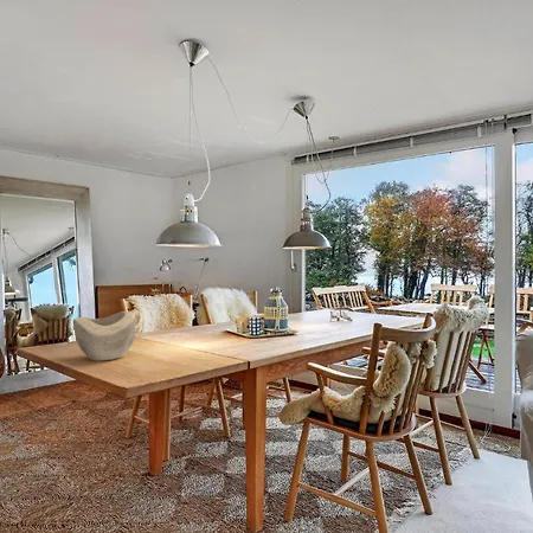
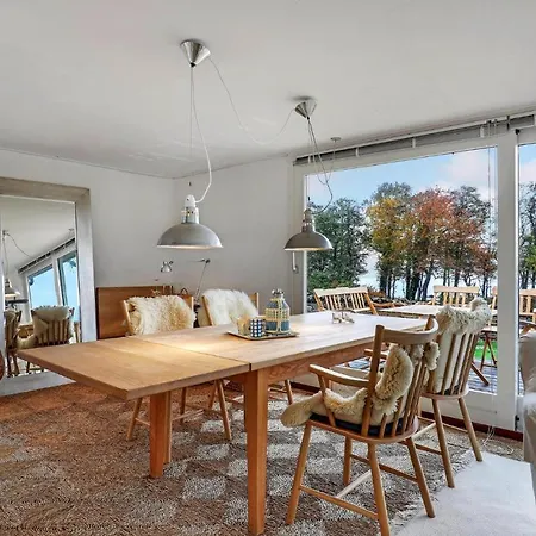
- decorative bowl [73,310,137,362]
